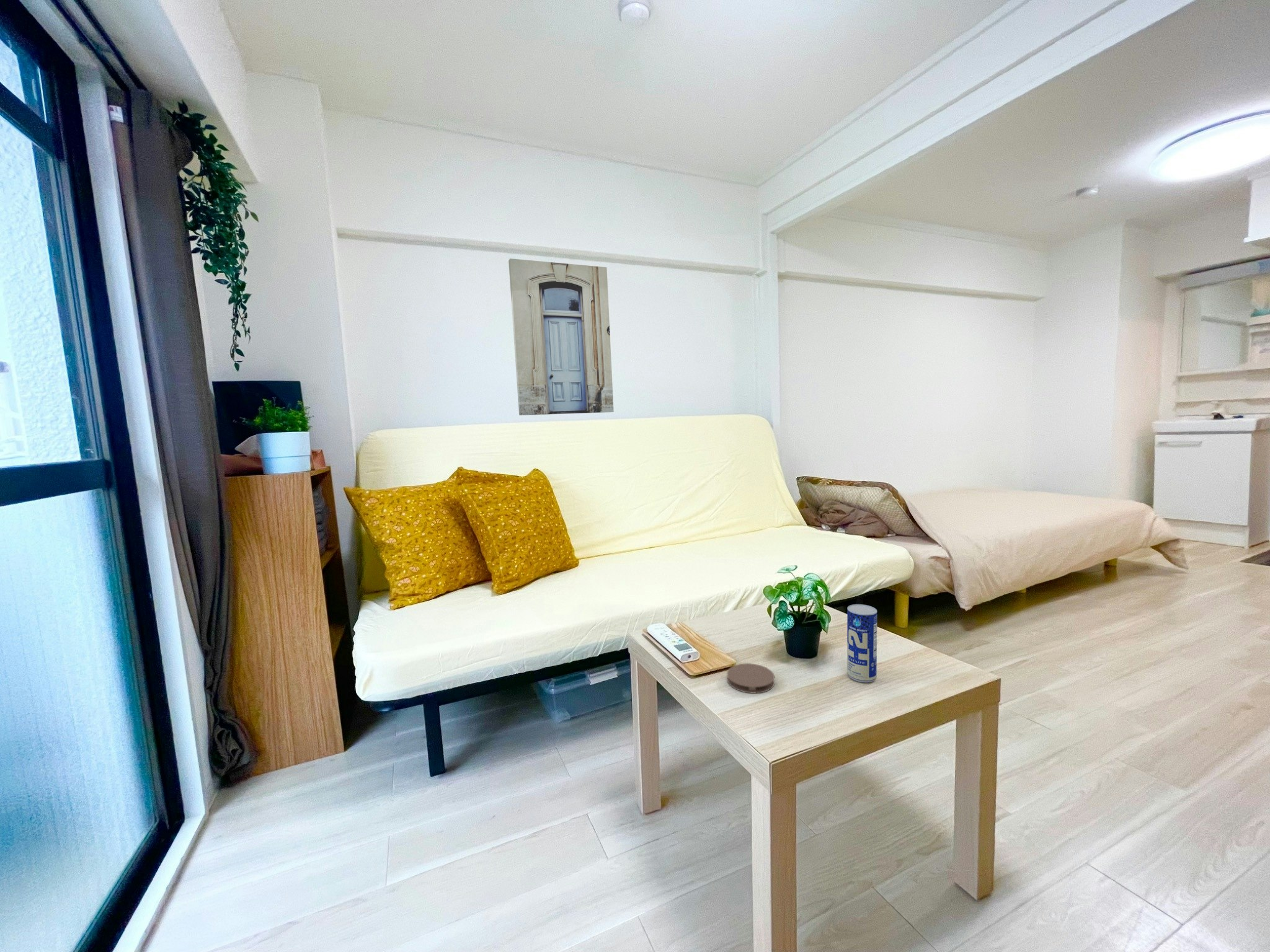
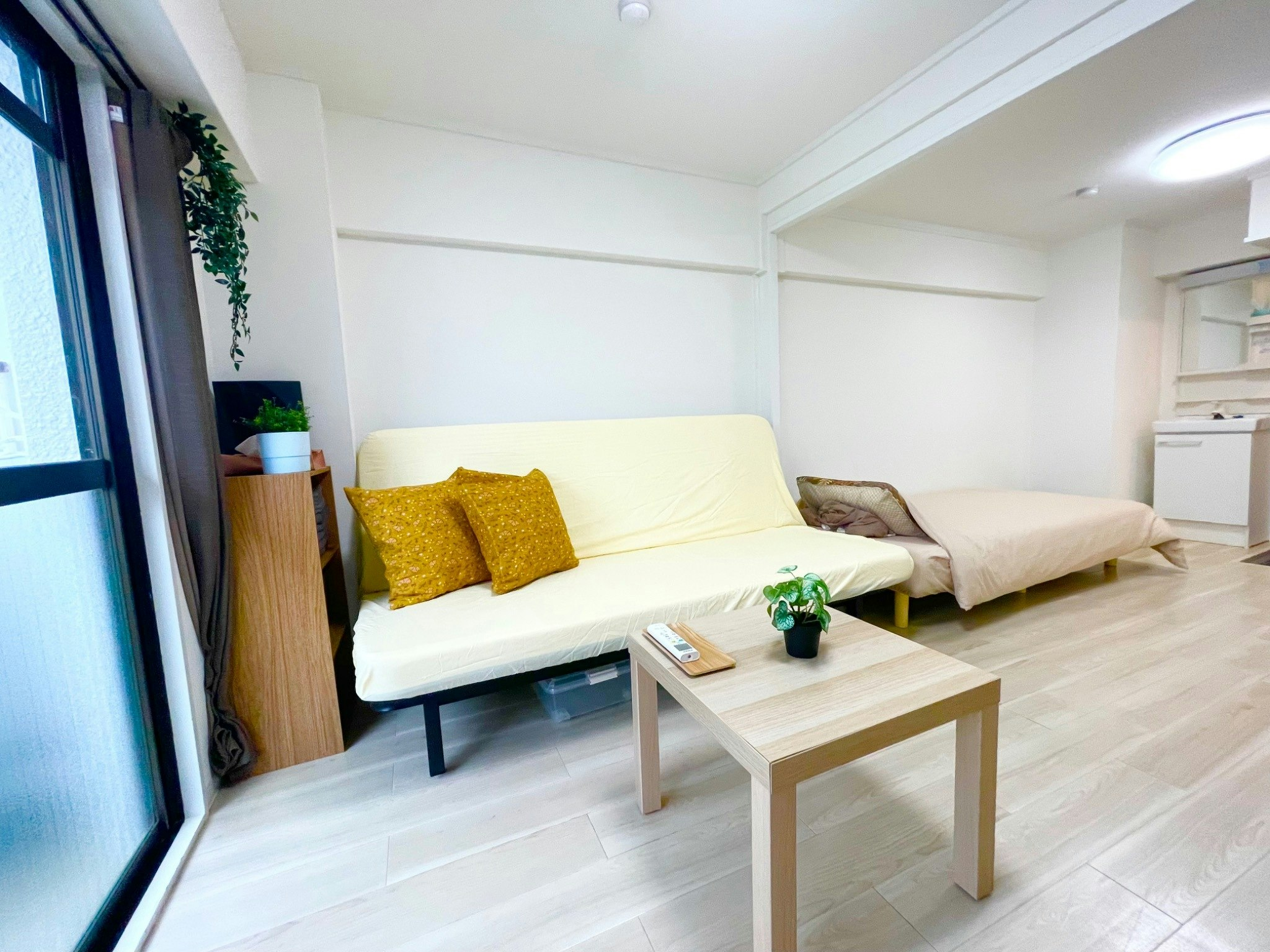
- coaster [726,663,775,694]
- wall art [508,258,615,416]
- beverage can [846,604,877,683]
